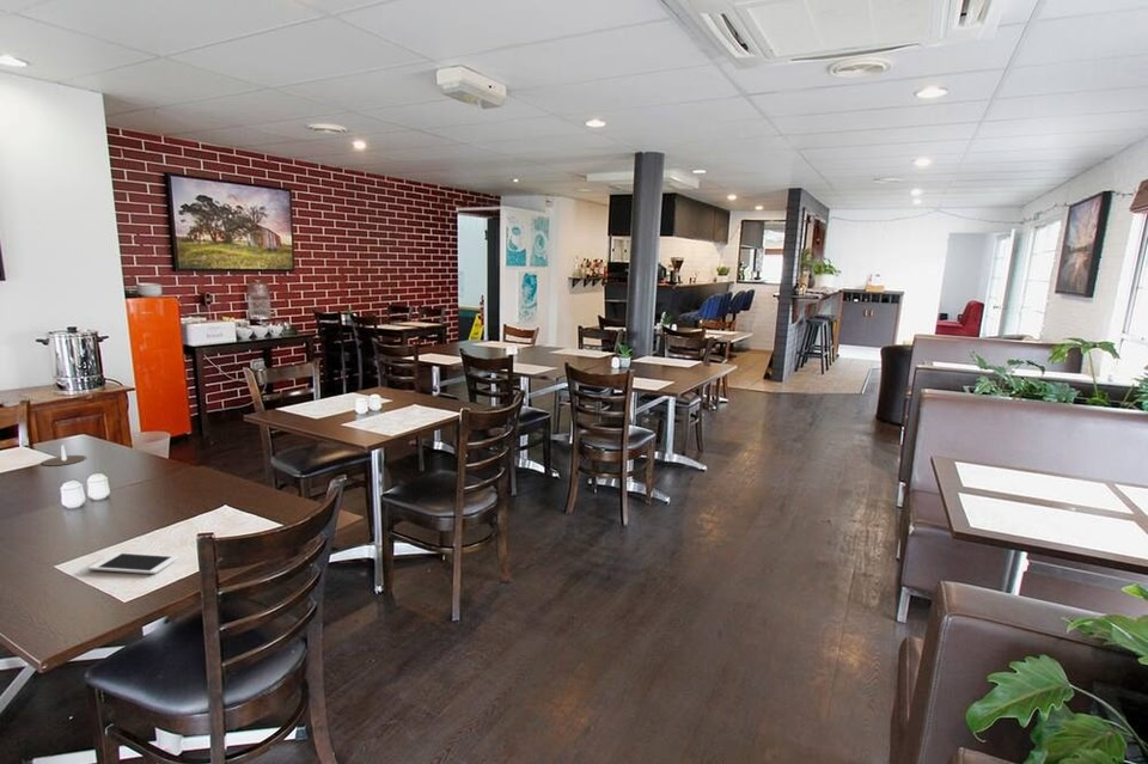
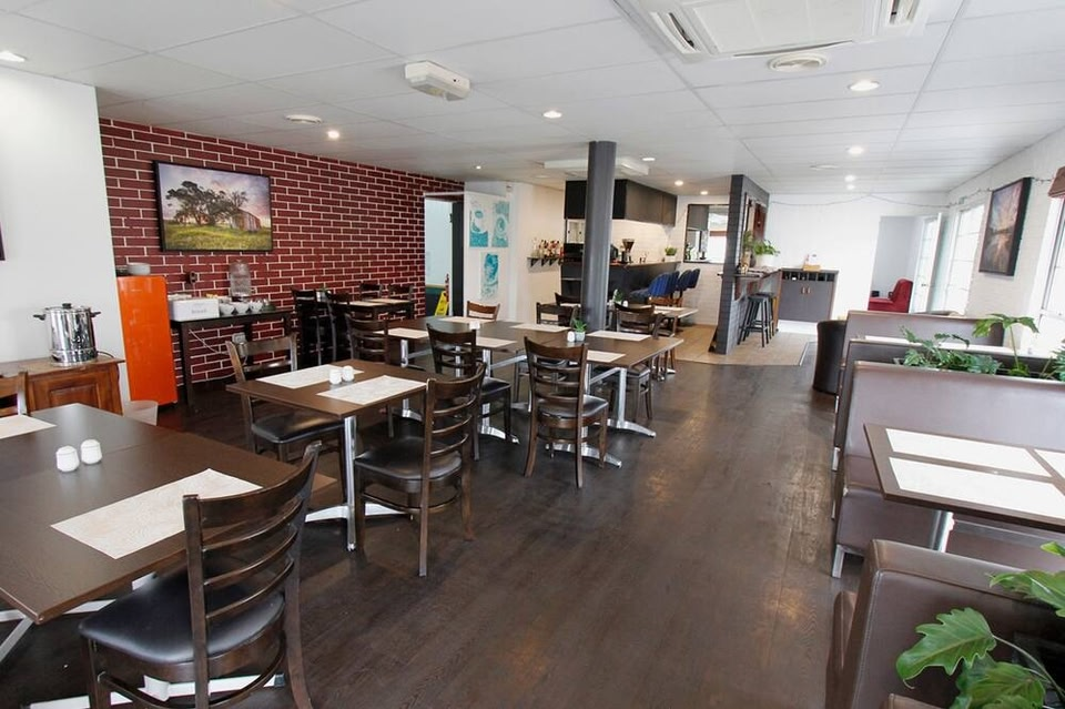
- candle [41,444,87,466]
- cell phone [87,551,179,575]
